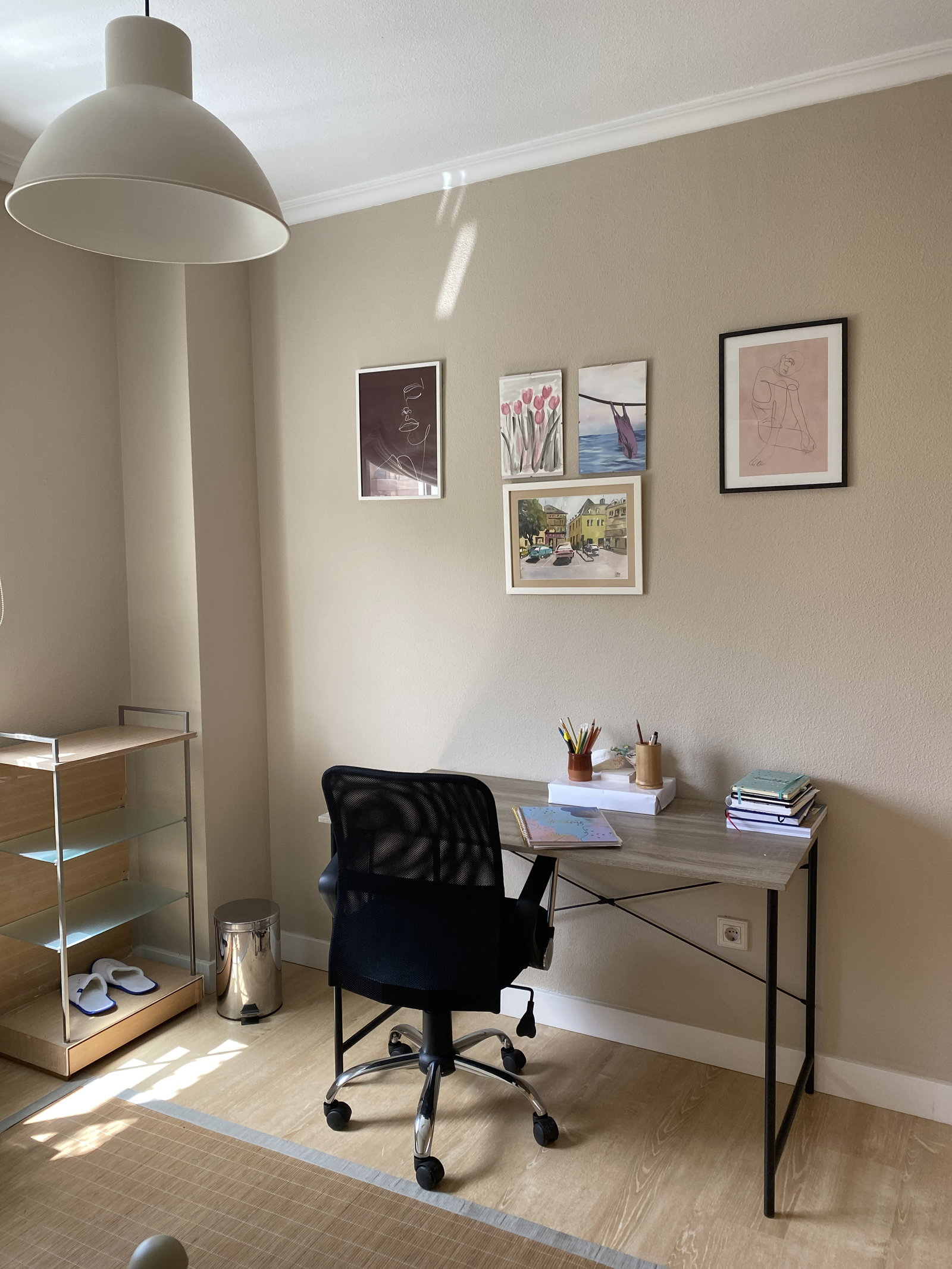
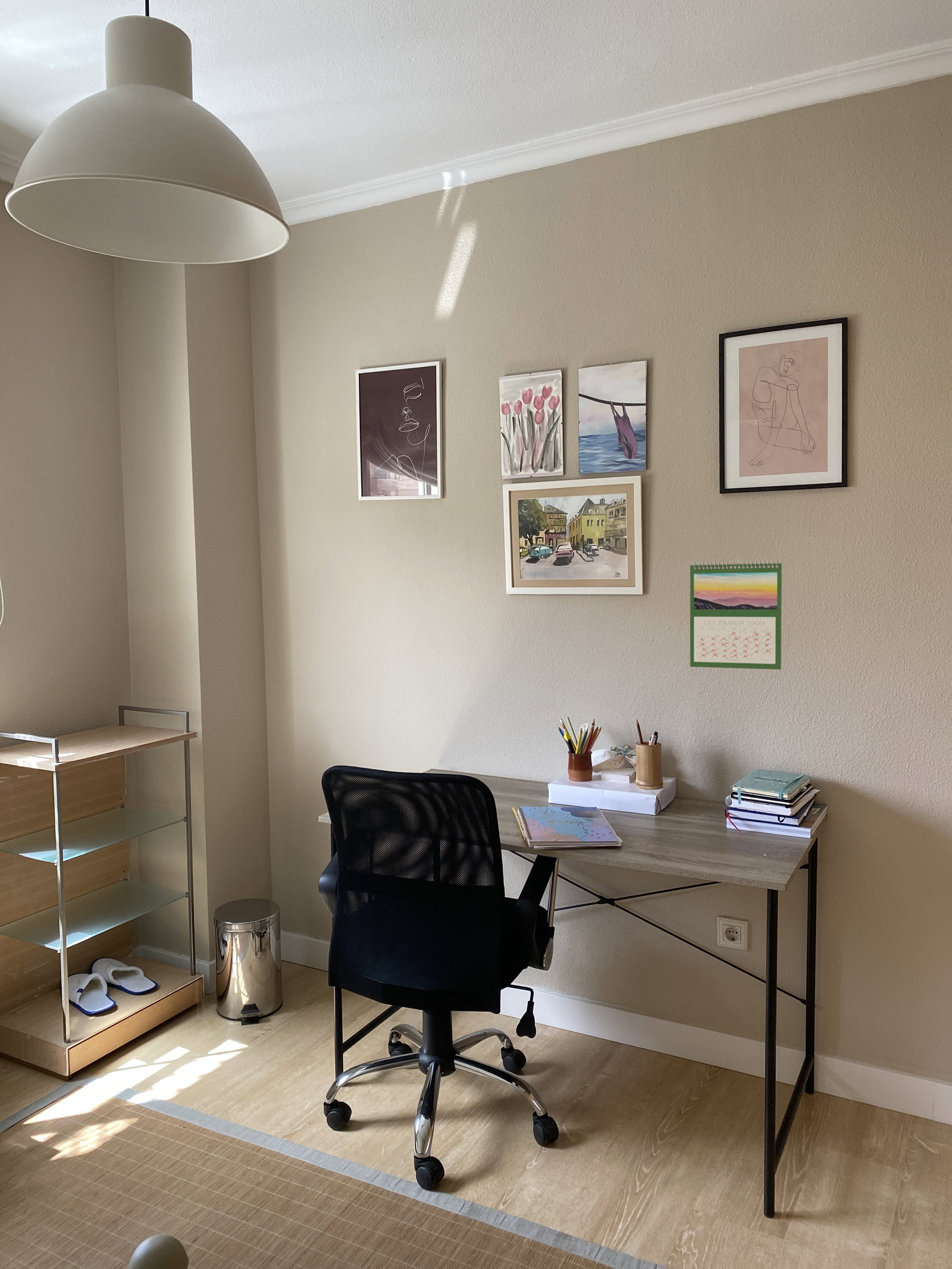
+ calendar [690,559,782,670]
